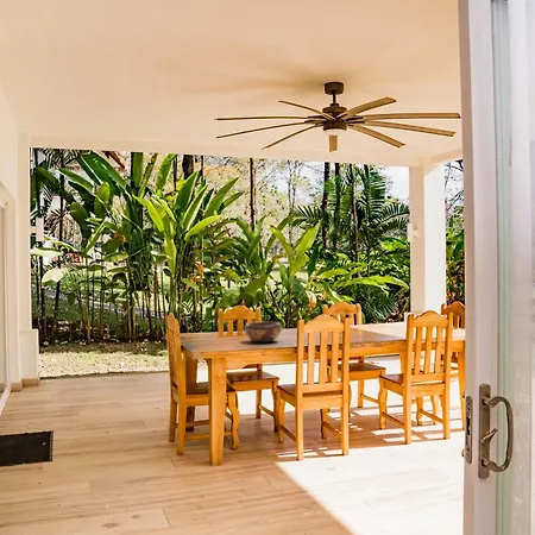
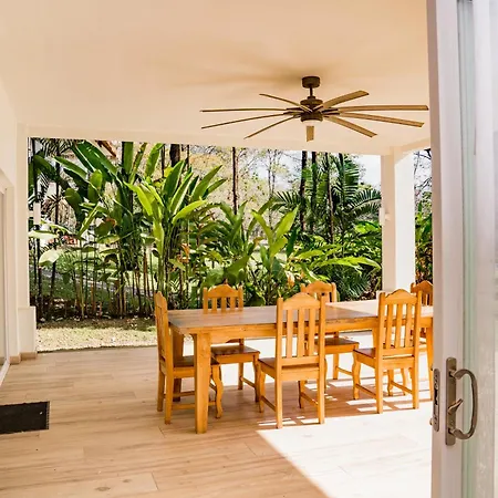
- decorative bowl [244,321,283,344]
